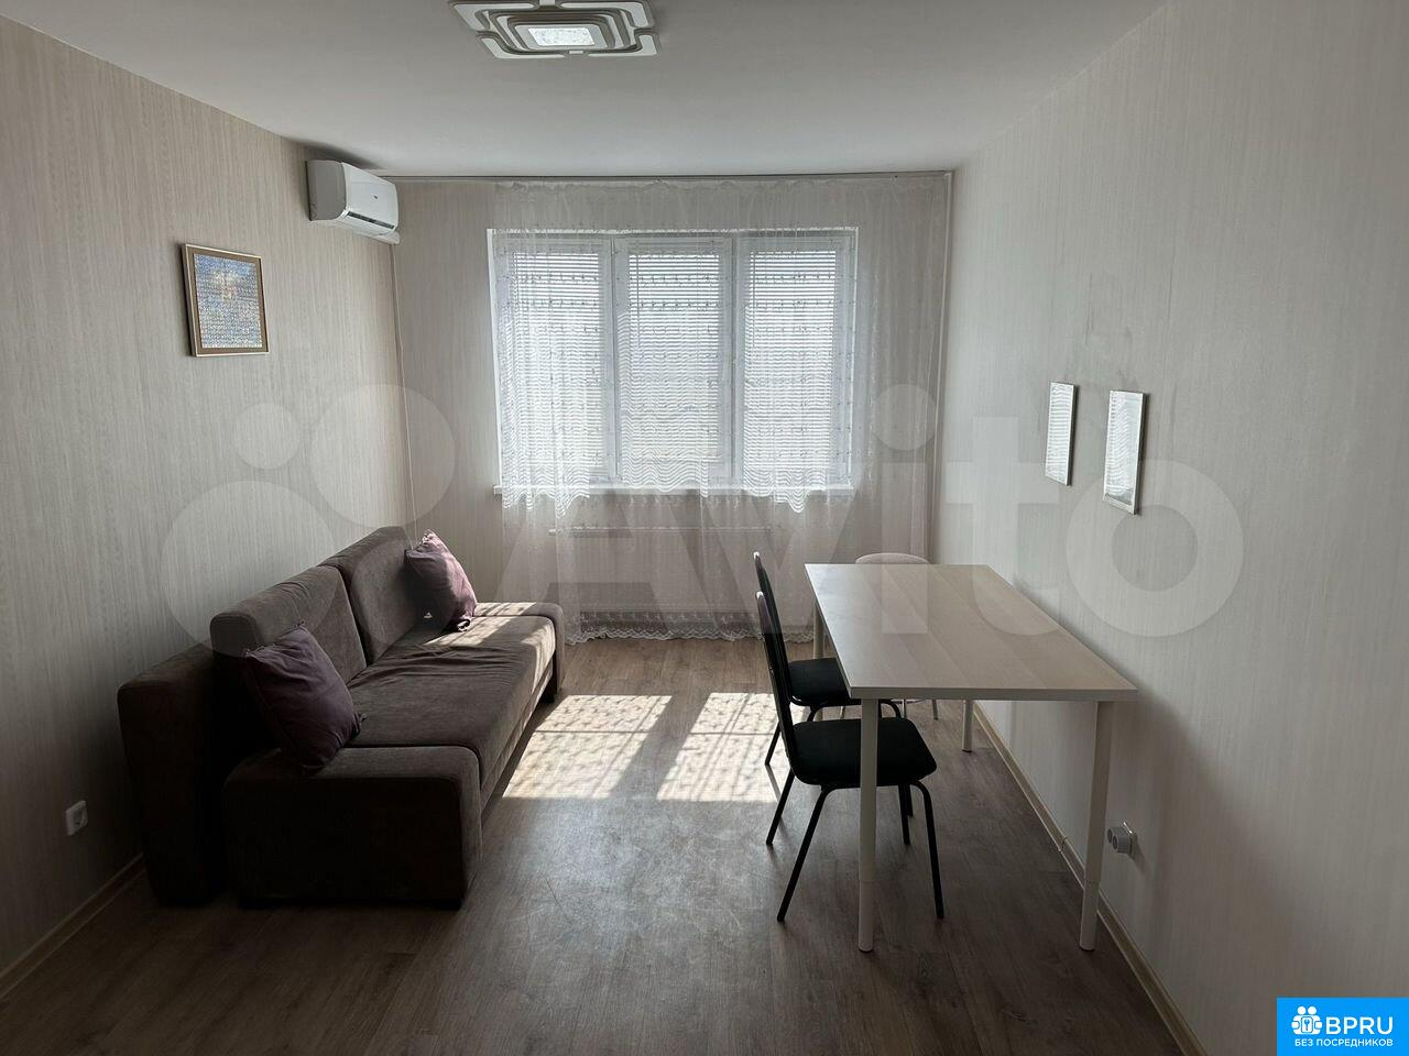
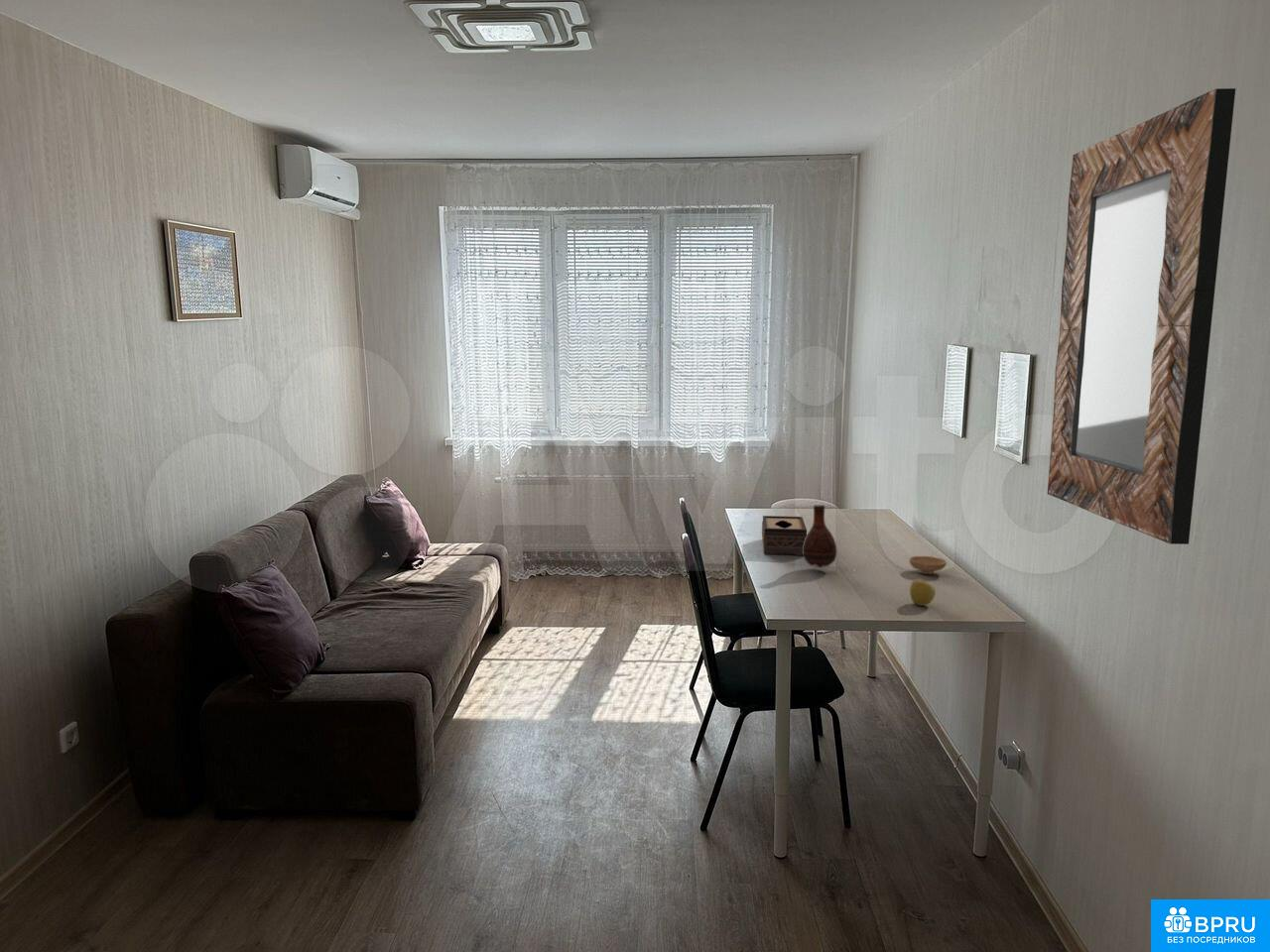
+ home mirror [1047,87,1236,545]
+ vase [803,504,837,568]
+ apple [909,578,937,607]
+ tissue box [761,515,808,556]
+ bowl [908,555,948,575]
